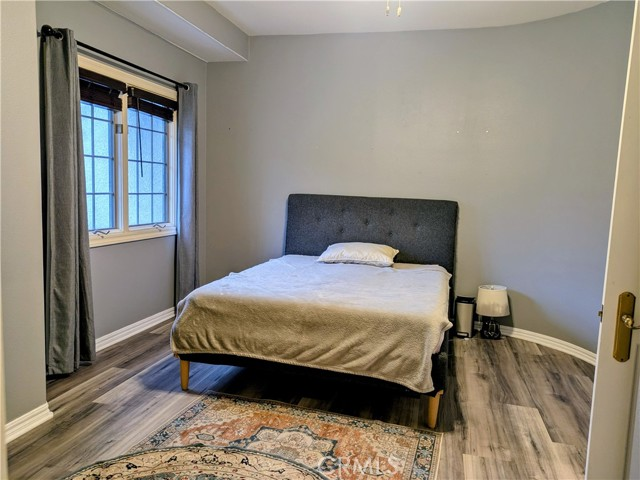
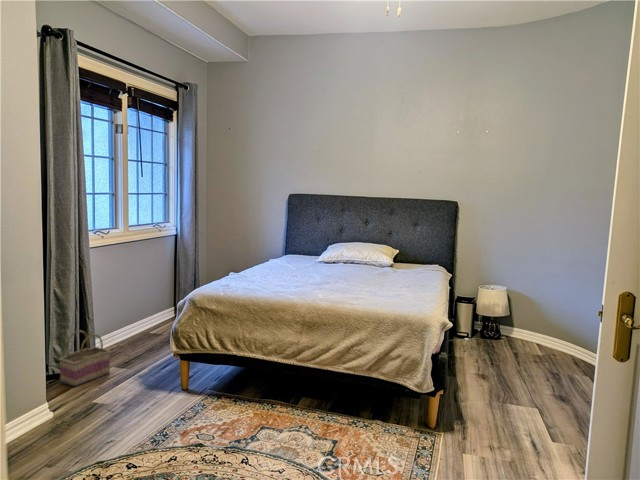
+ basket [58,329,111,388]
